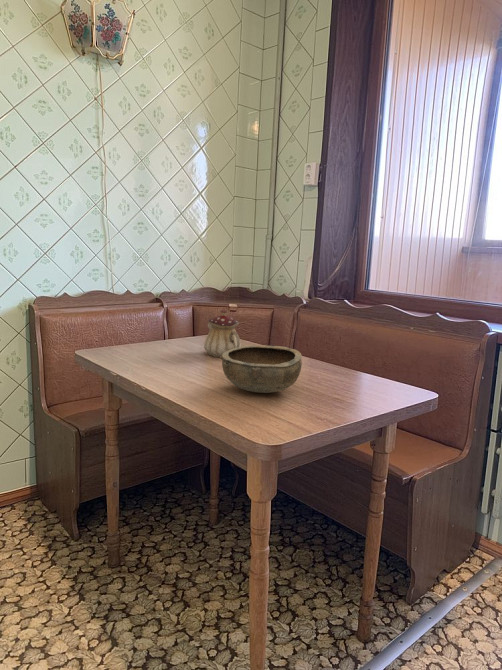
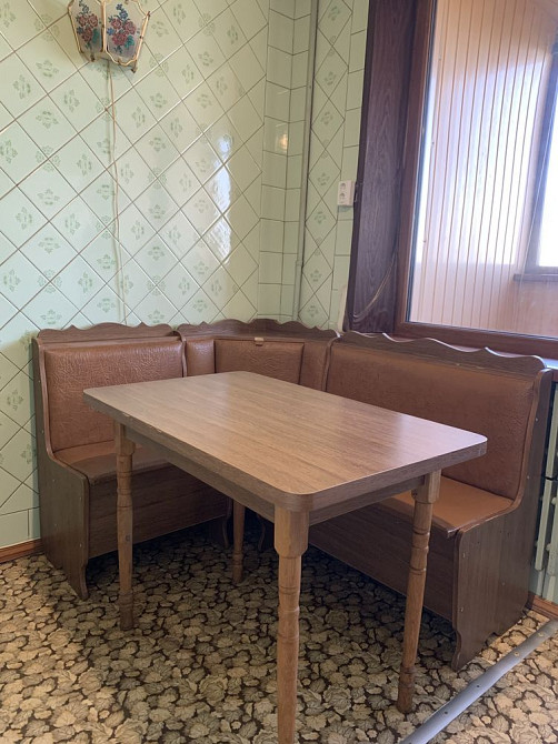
- bowl [219,344,303,394]
- teapot [203,309,242,358]
